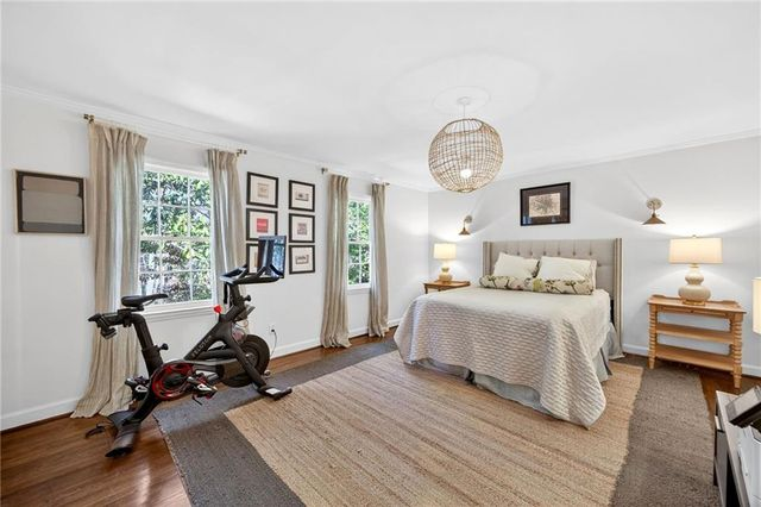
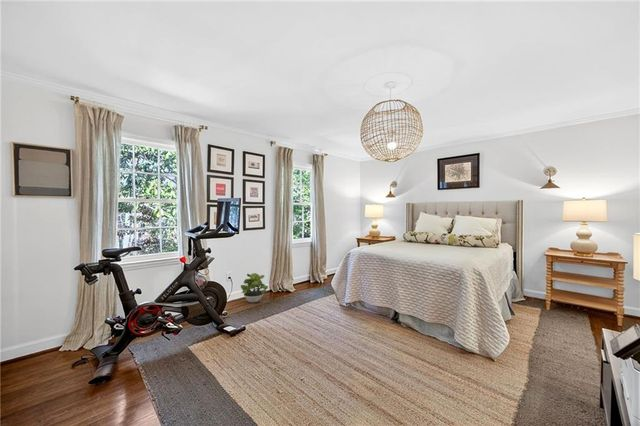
+ potted plant [240,272,269,304]
